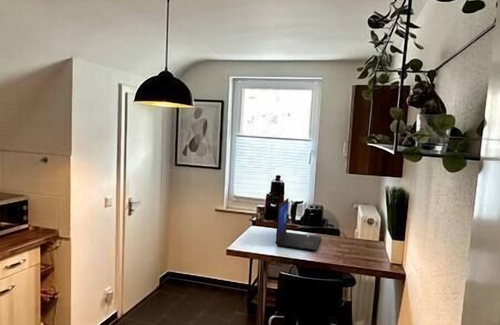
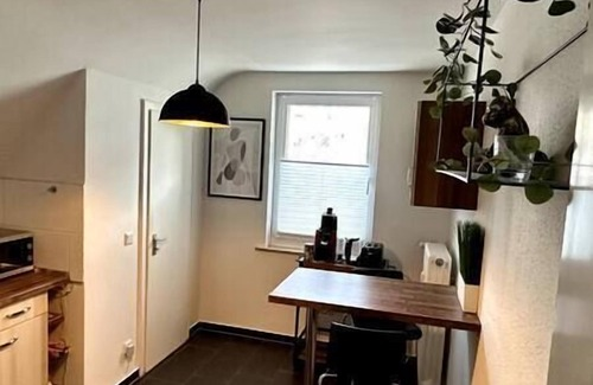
- laptop [275,197,322,252]
